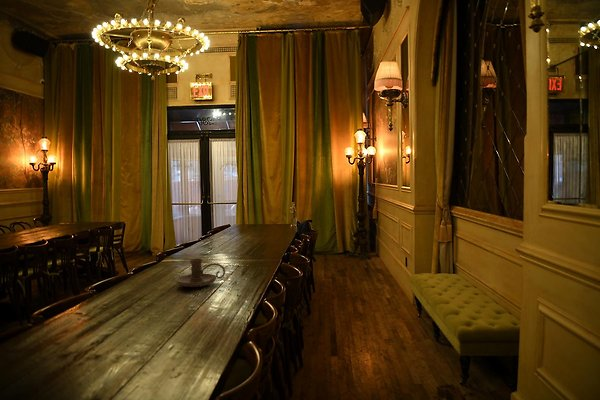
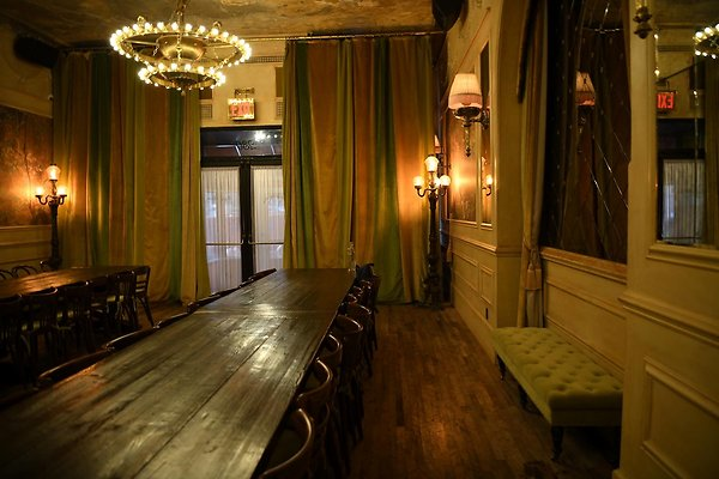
- candle holder [175,257,226,288]
